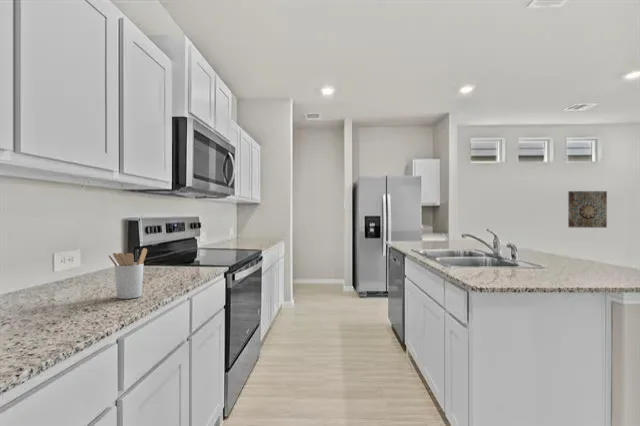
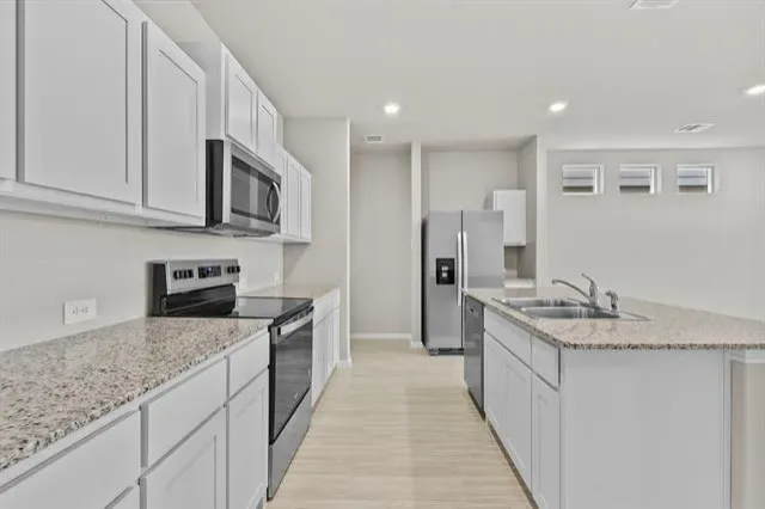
- wall art [567,190,608,229]
- utensil holder [108,247,148,300]
